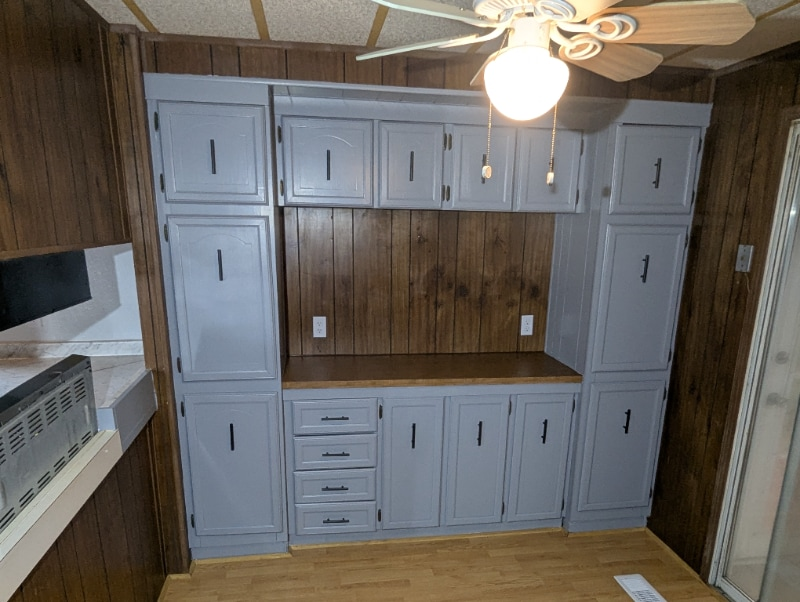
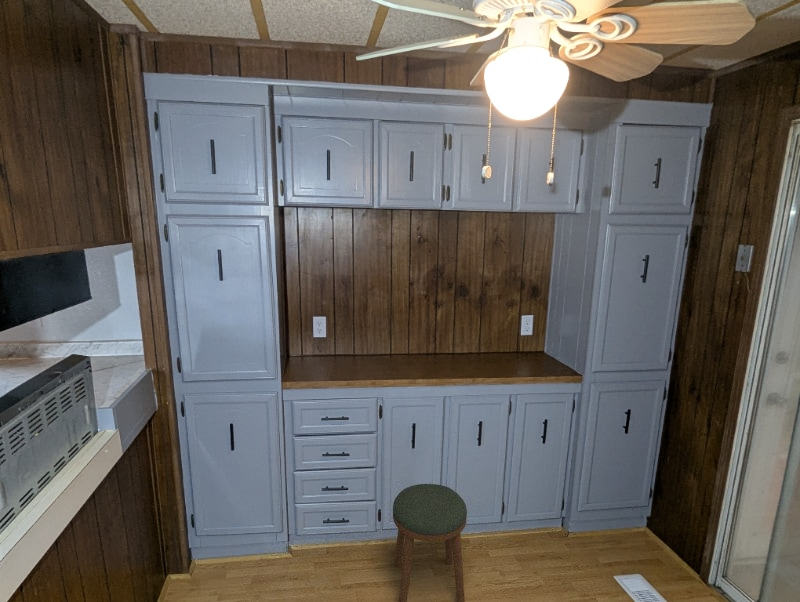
+ stool [392,483,468,602]
